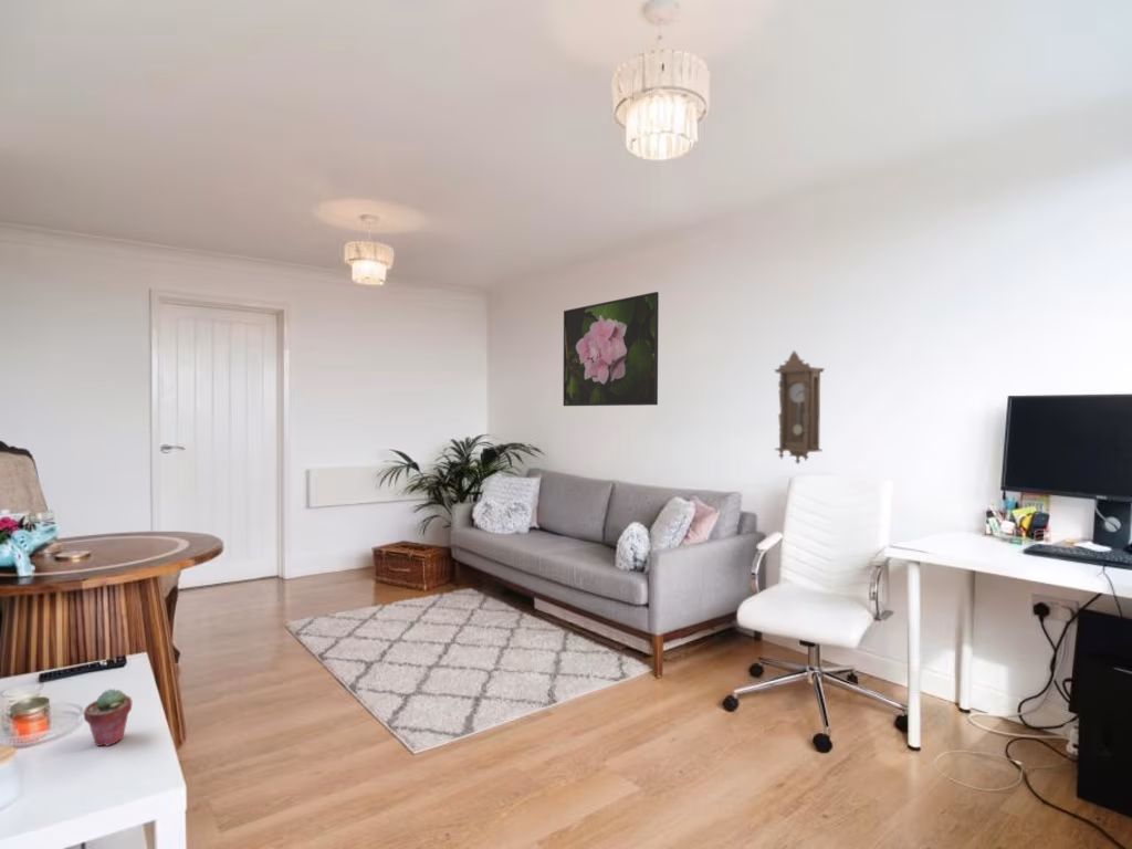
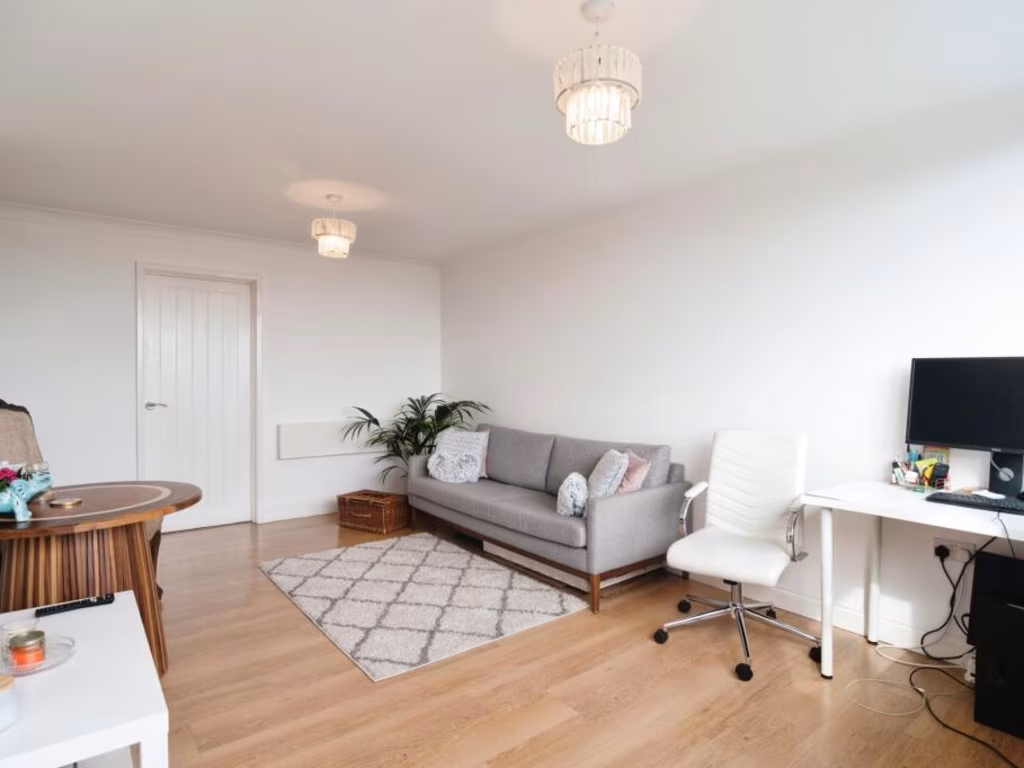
- potted succulent [82,688,133,747]
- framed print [563,291,660,407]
- pendulum clock [773,350,826,465]
